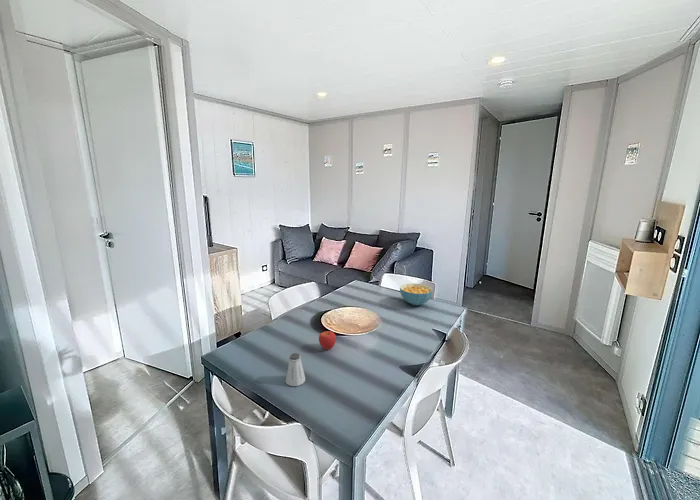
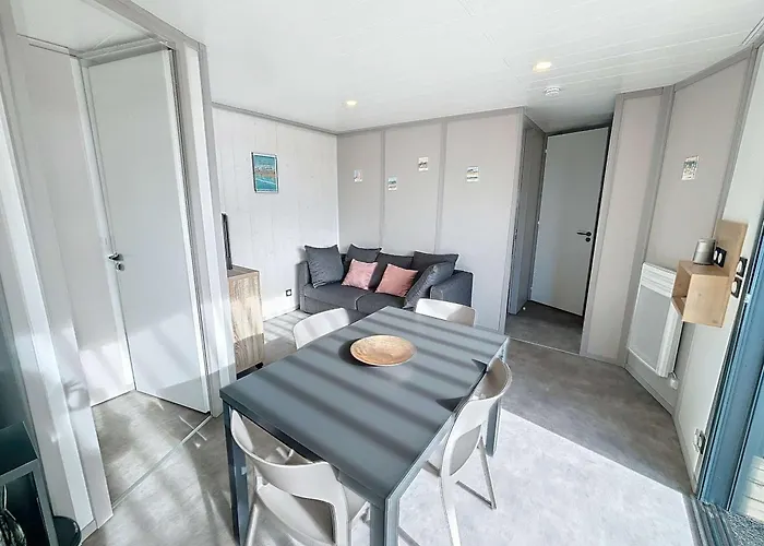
- apple [318,330,337,350]
- cereal bowl [399,283,434,306]
- saltshaker [285,352,306,387]
